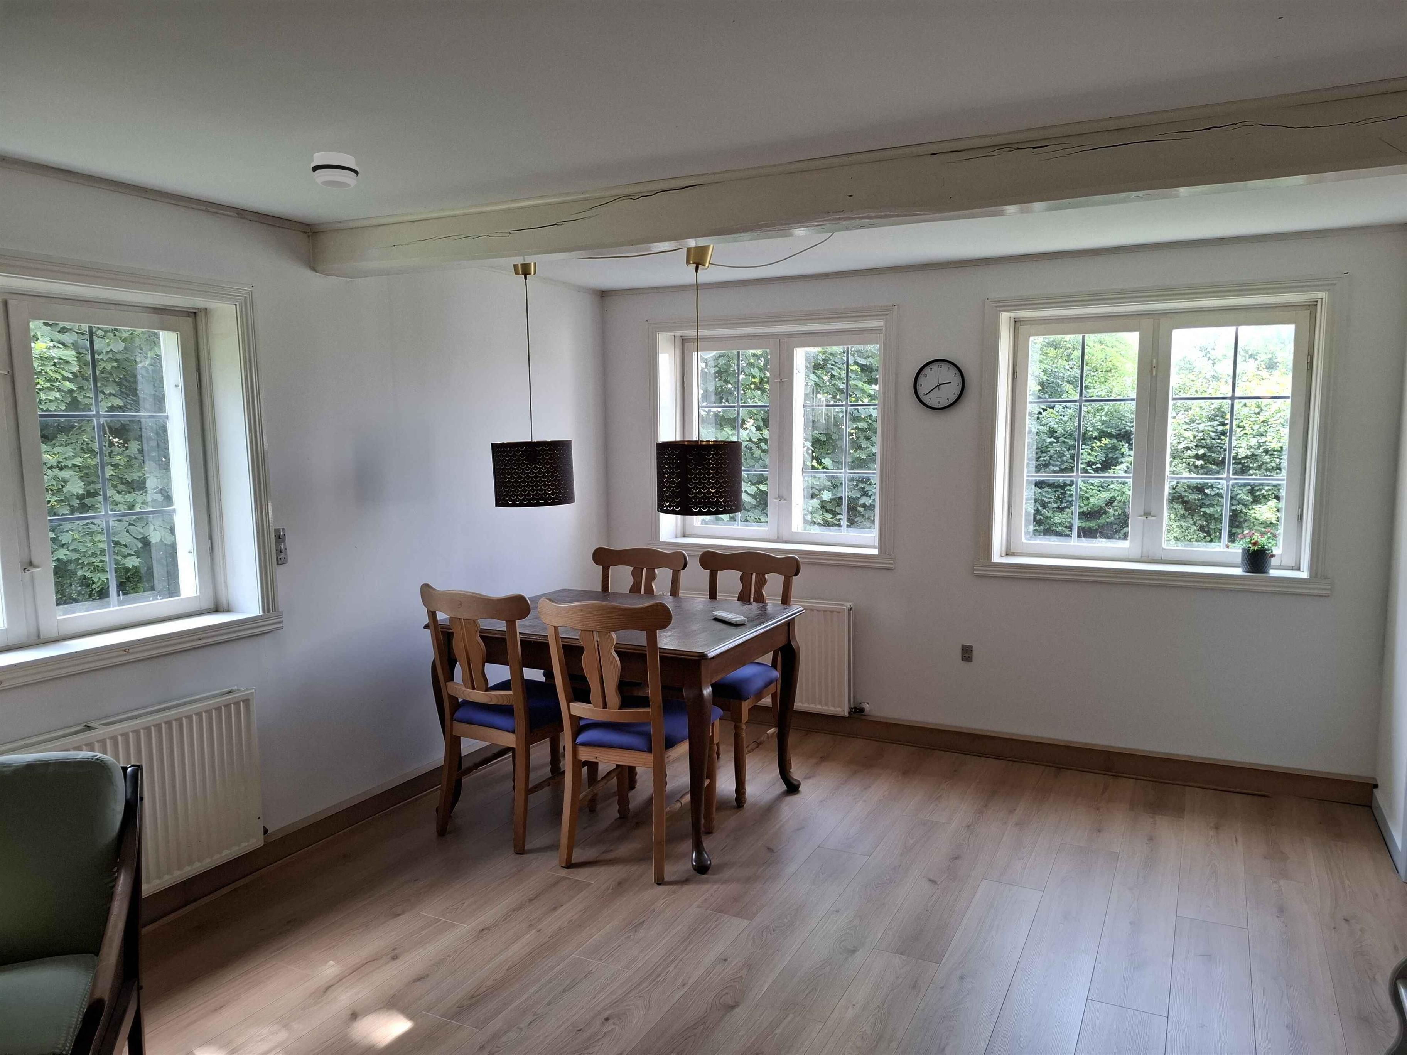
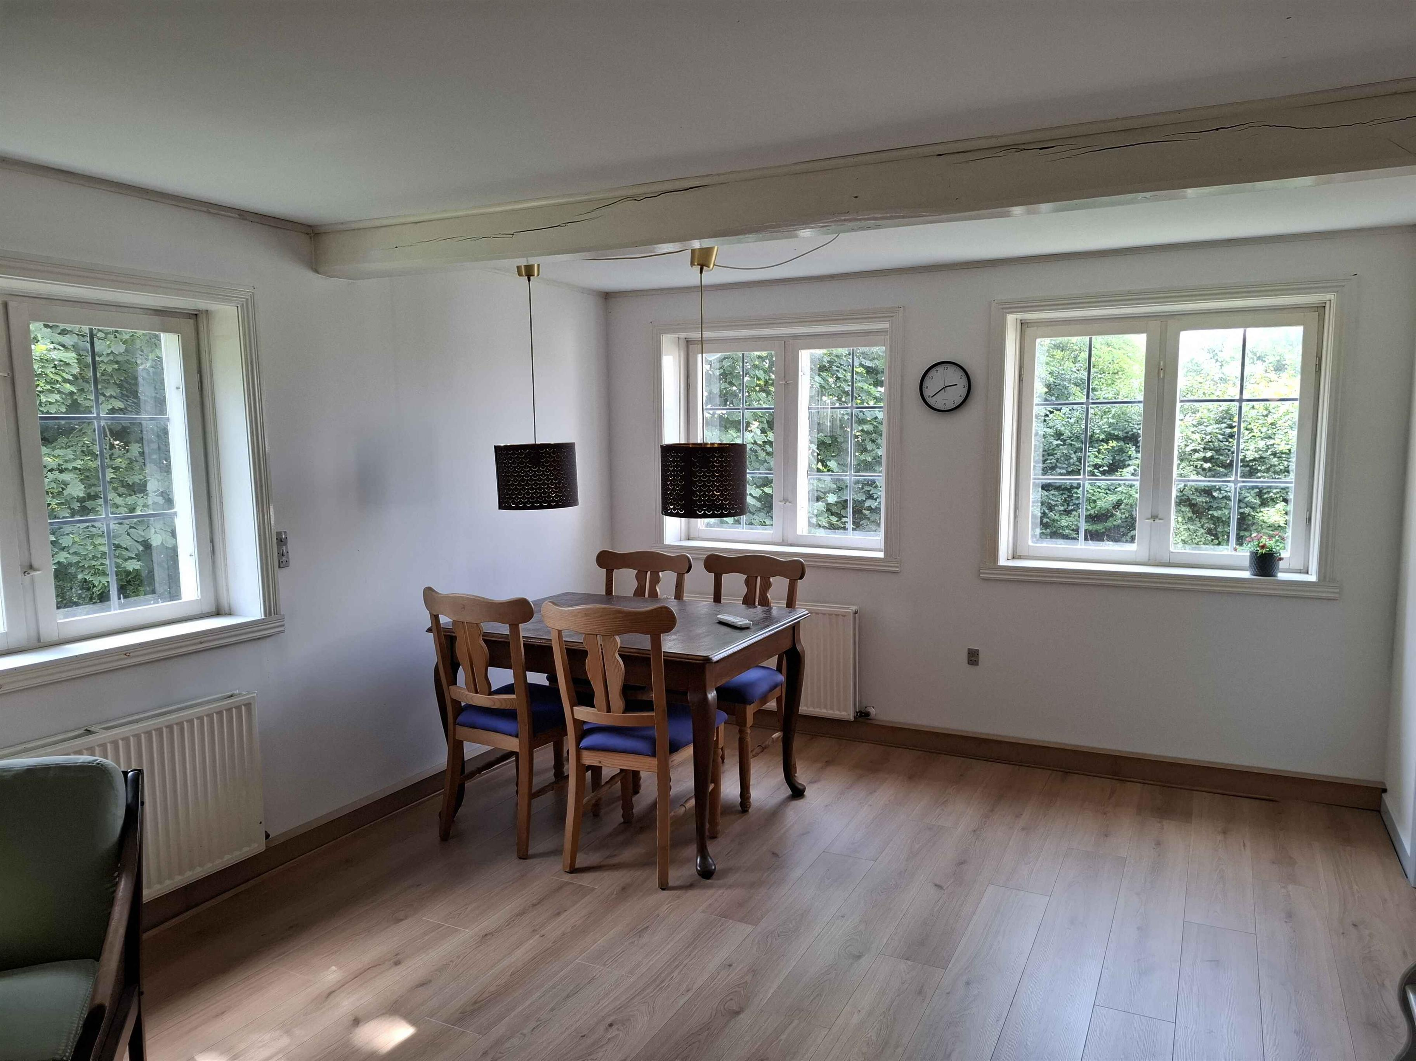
- smoke detector [310,152,359,190]
